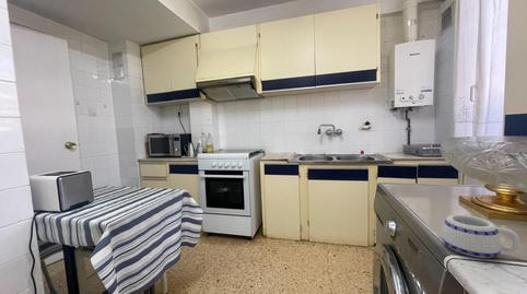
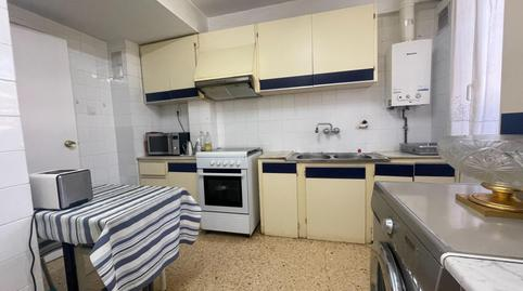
- mug [441,214,520,259]
